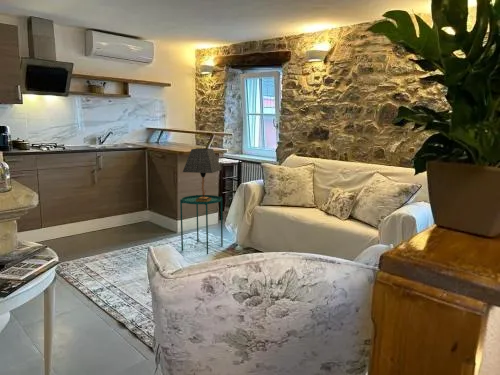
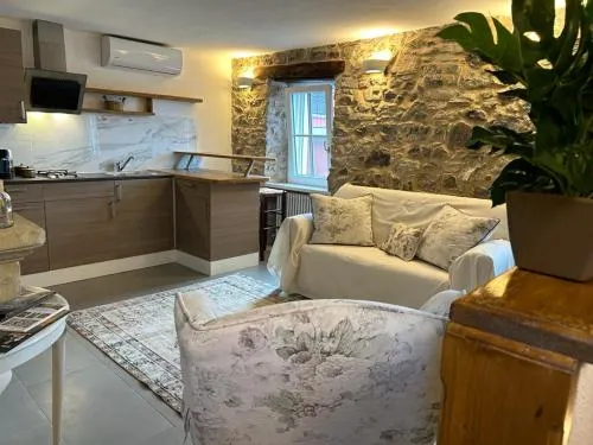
- side table [179,194,224,255]
- table lamp [182,147,222,202]
